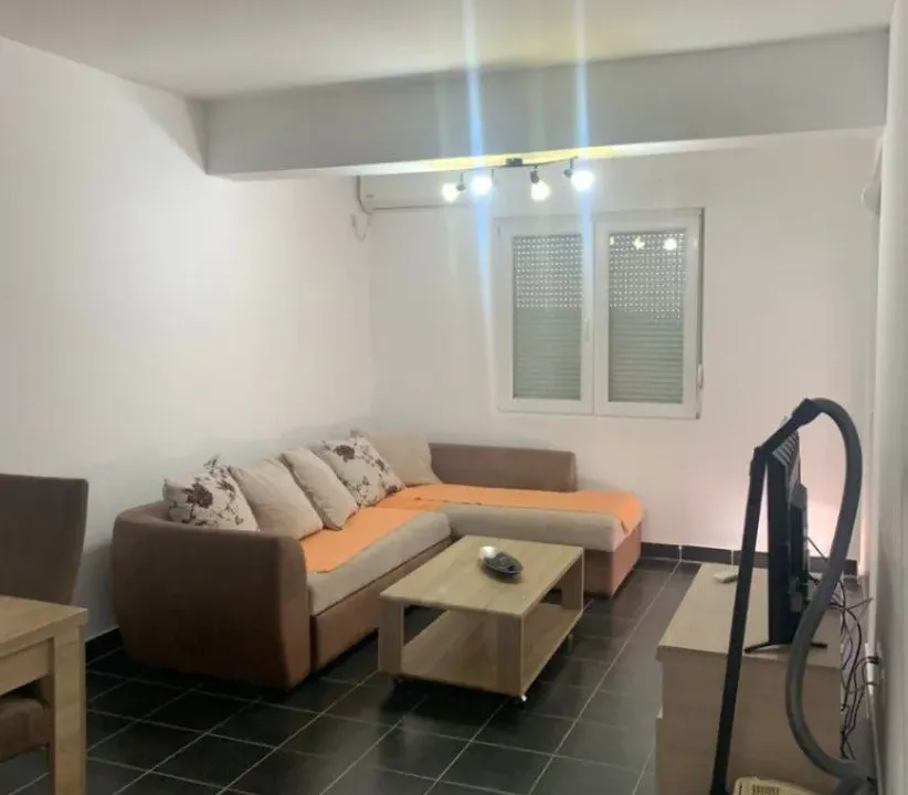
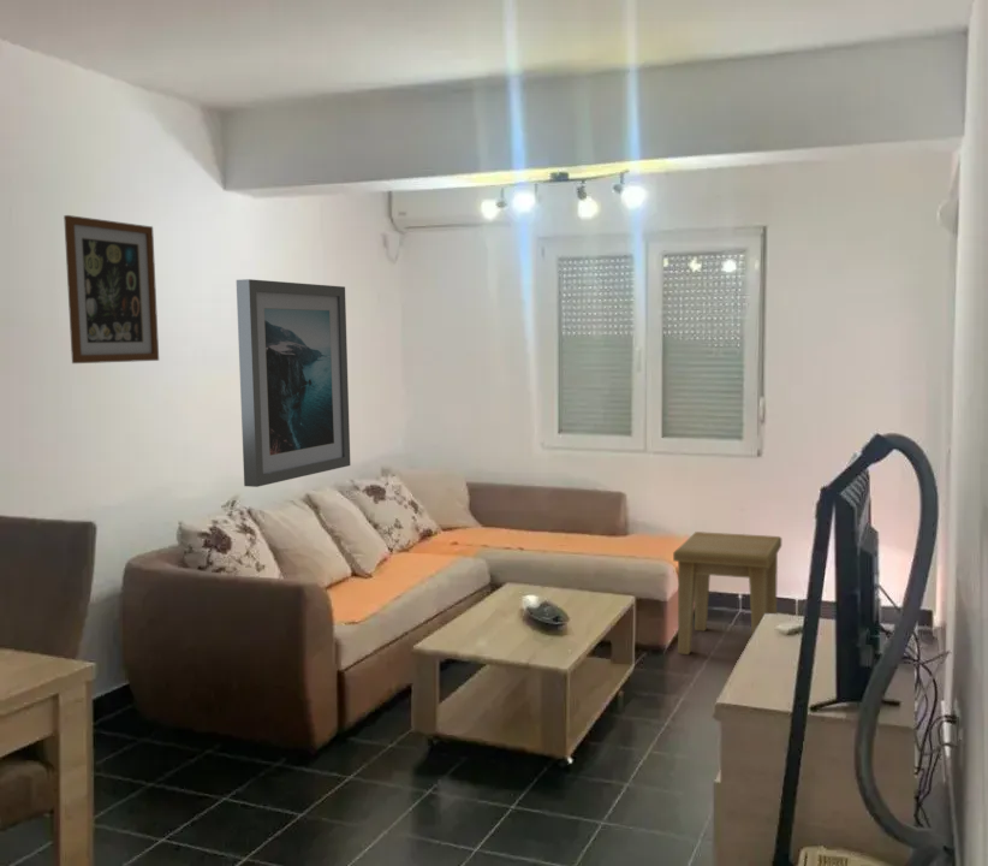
+ wall art [63,214,160,364]
+ wall art [236,278,351,488]
+ side table [672,530,782,656]
